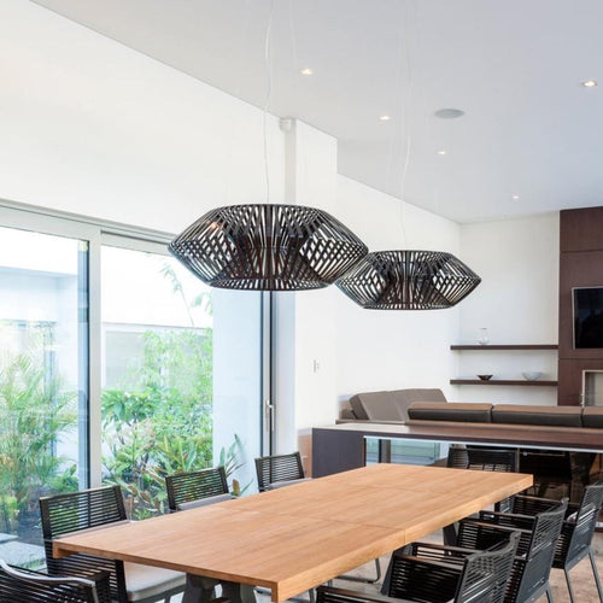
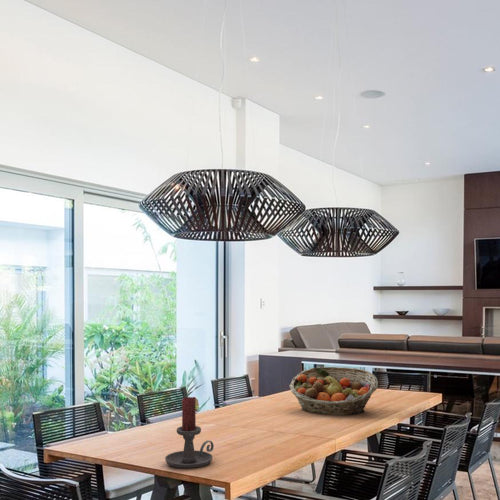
+ candle holder [164,396,215,469]
+ fruit basket [289,366,379,416]
